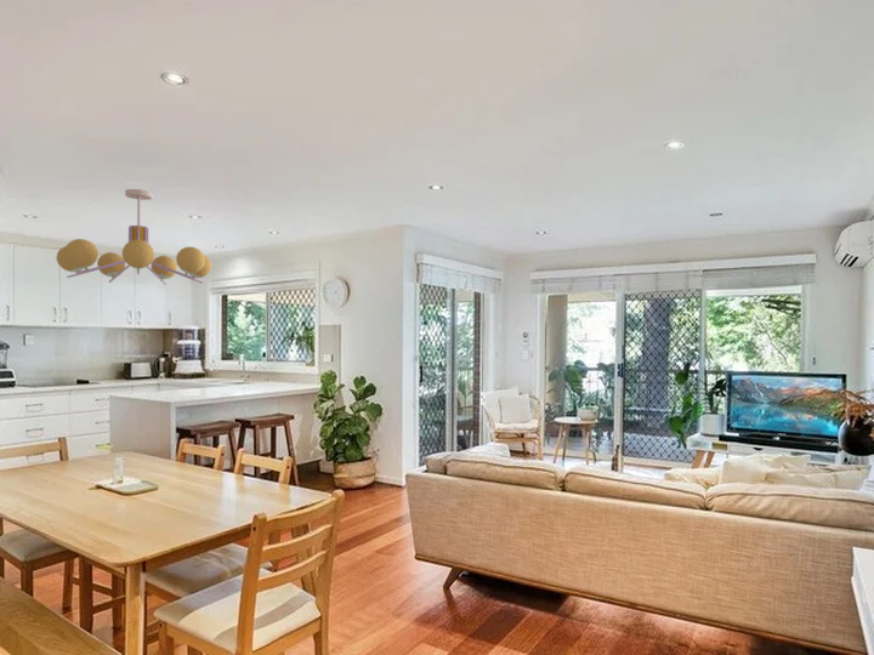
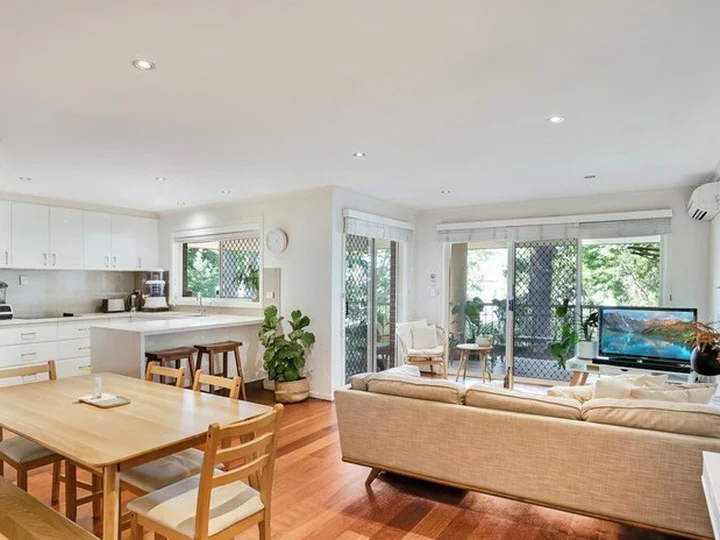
- chandelier [56,188,212,286]
